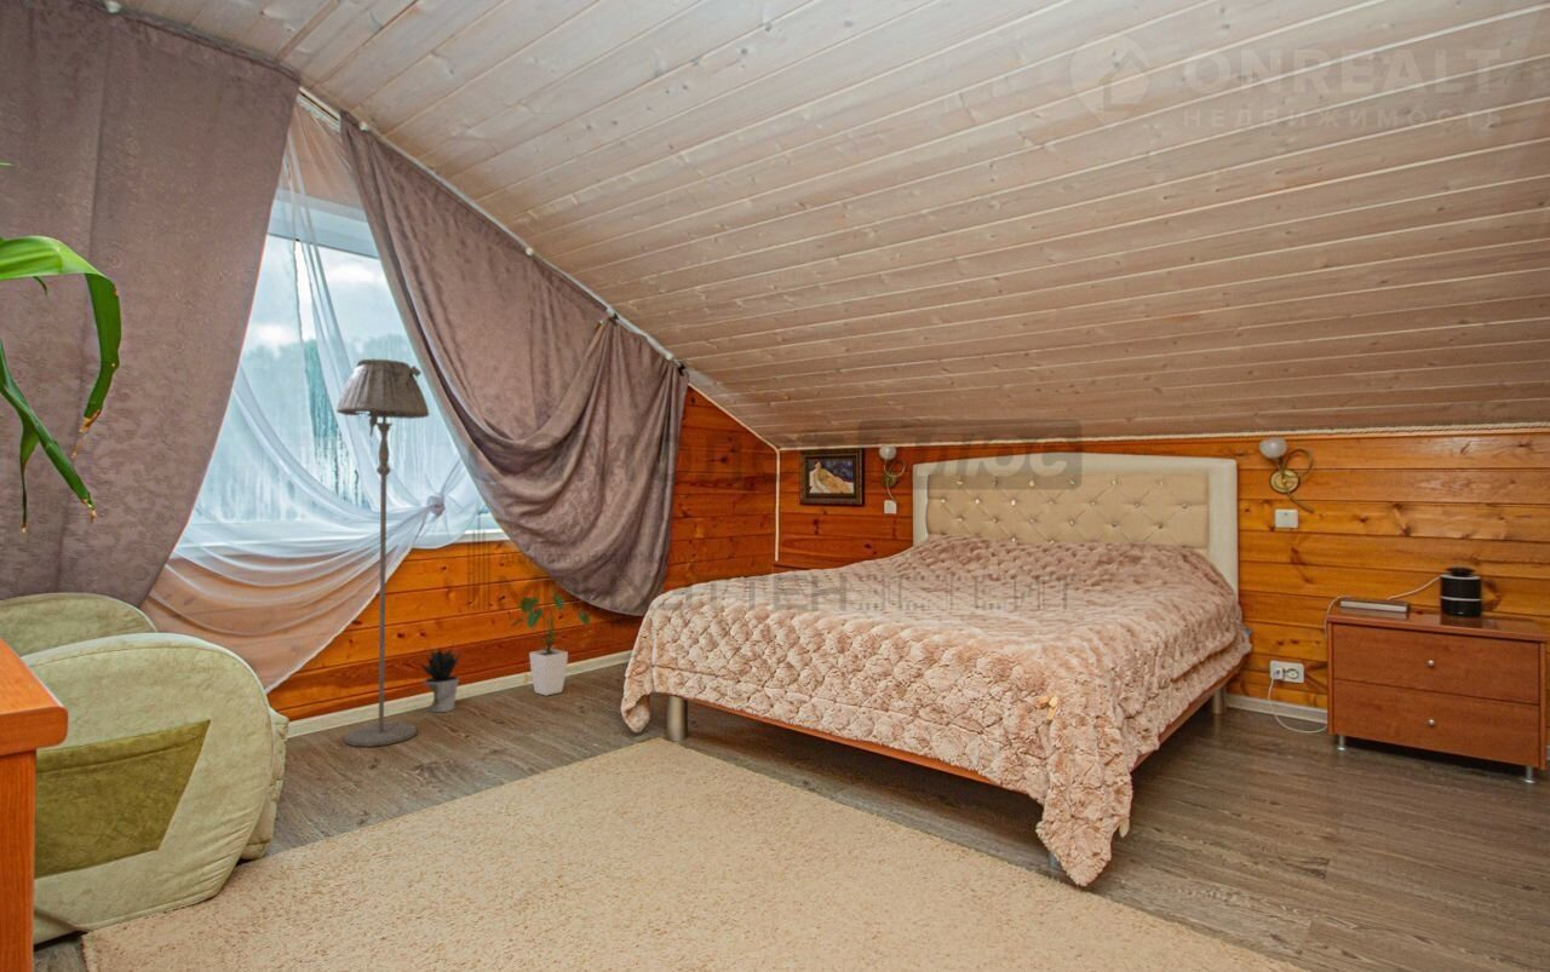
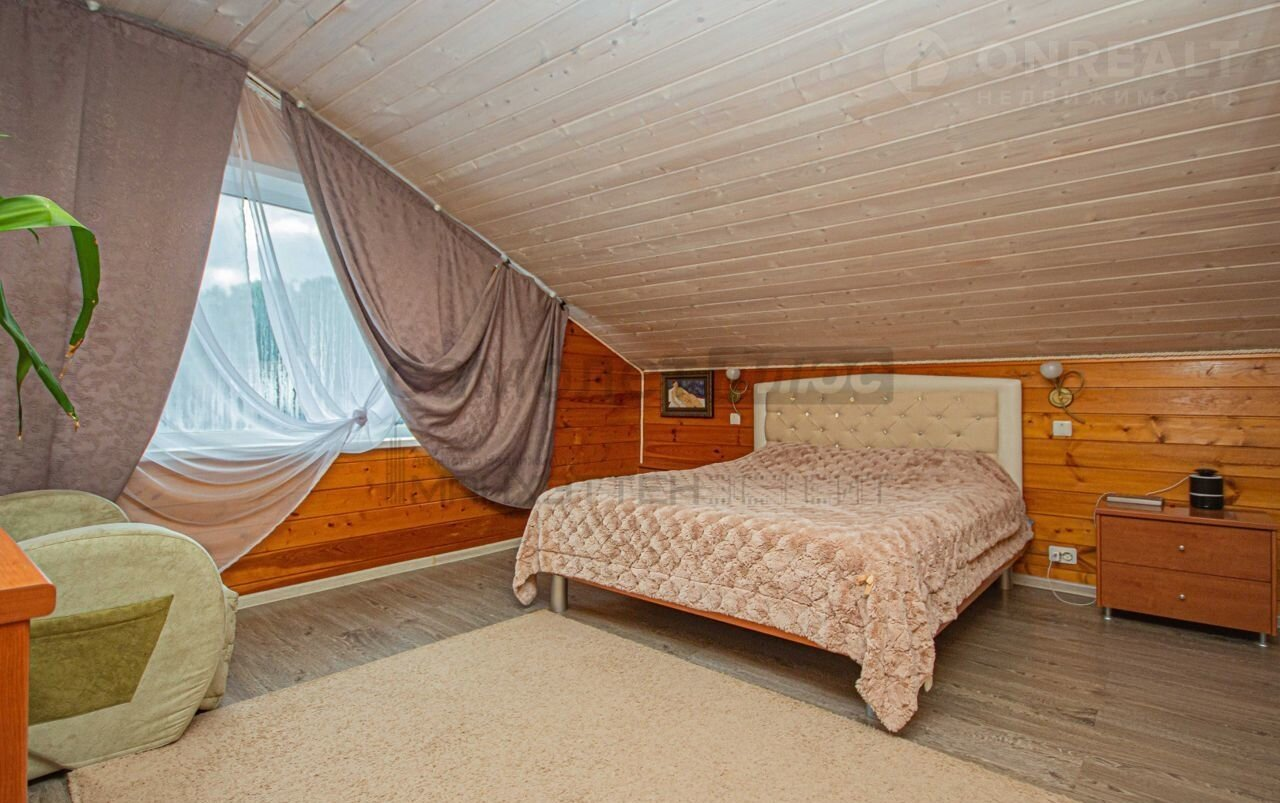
- floor lamp [335,358,431,748]
- potted plant [413,640,464,713]
- house plant [510,587,591,697]
